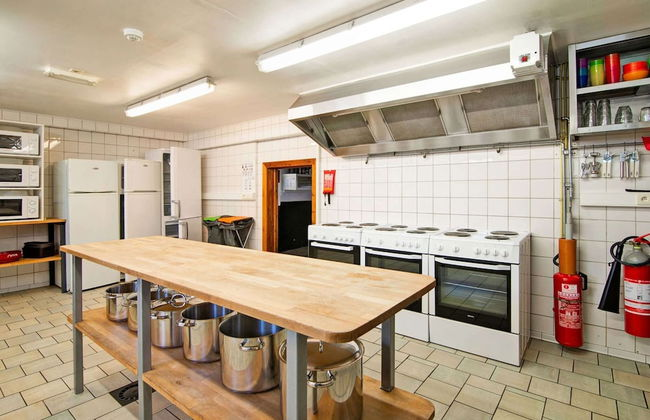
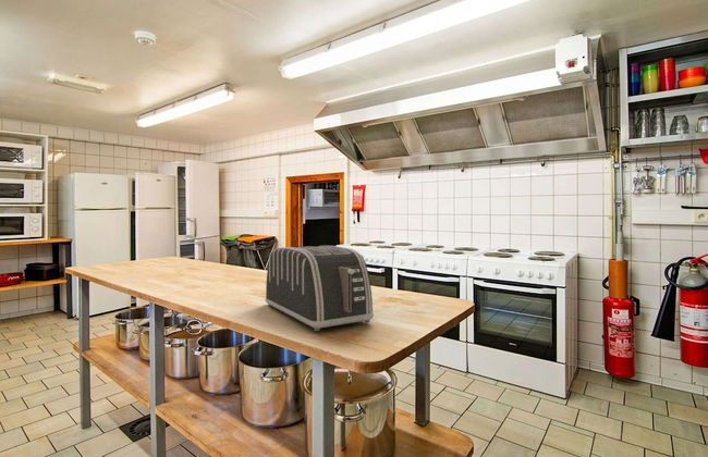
+ toaster [264,245,375,332]
